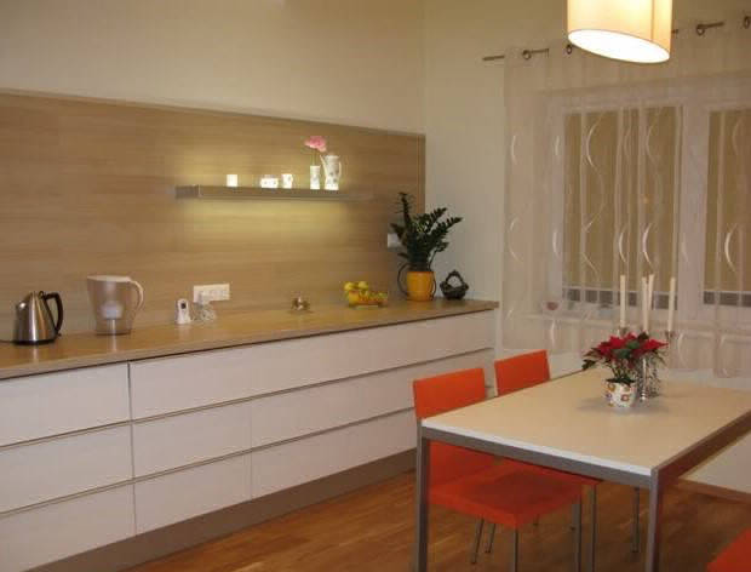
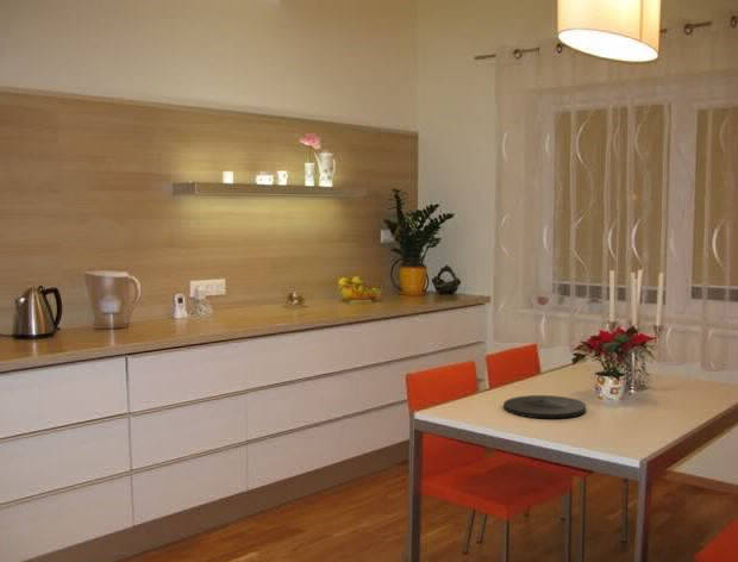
+ plate [502,394,587,419]
